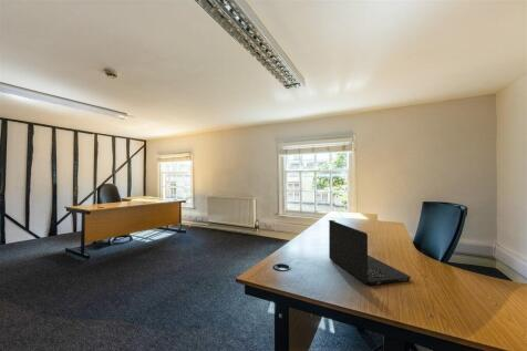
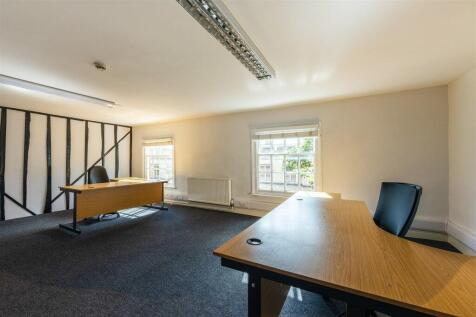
- laptop [328,219,412,286]
